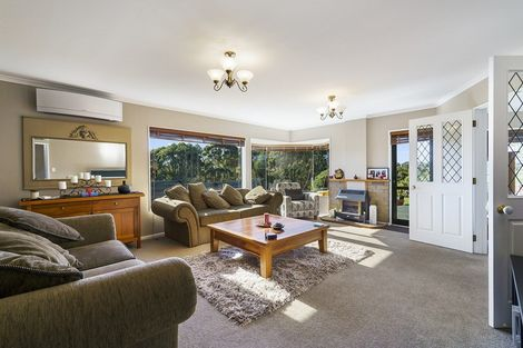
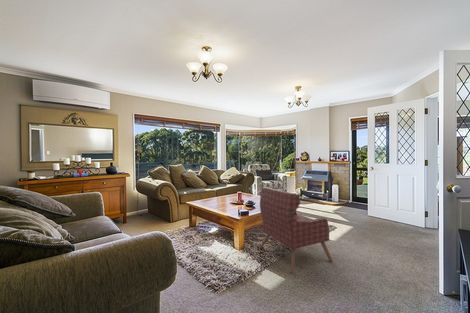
+ armchair [259,186,334,274]
